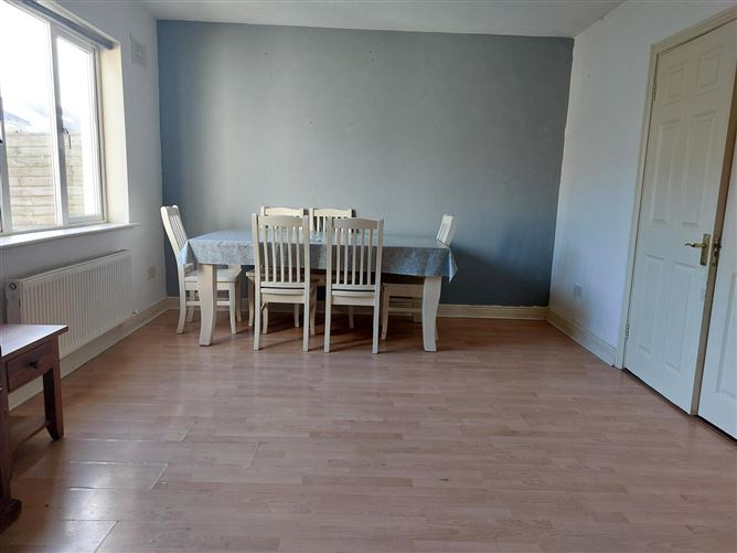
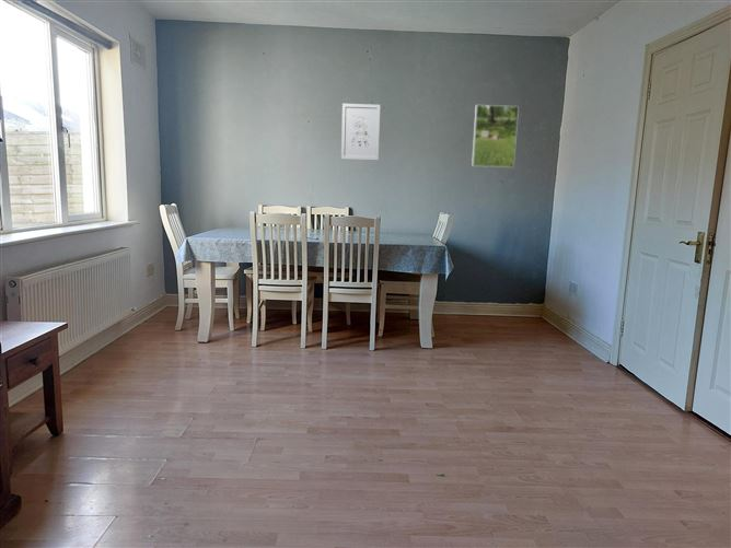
+ wall art [340,103,381,162]
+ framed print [471,104,520,168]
